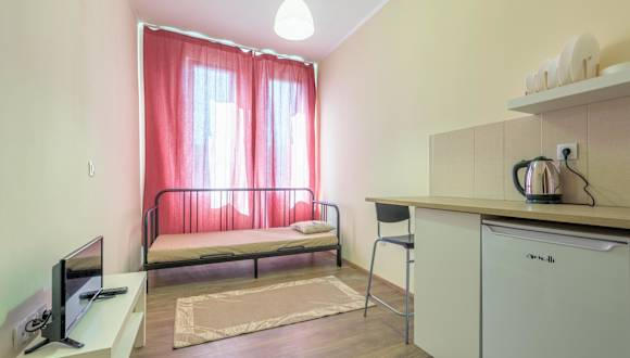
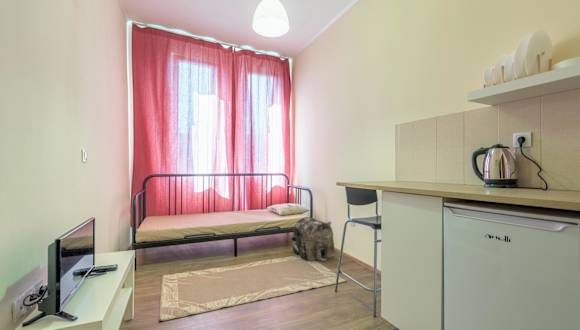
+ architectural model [289,216,335,262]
